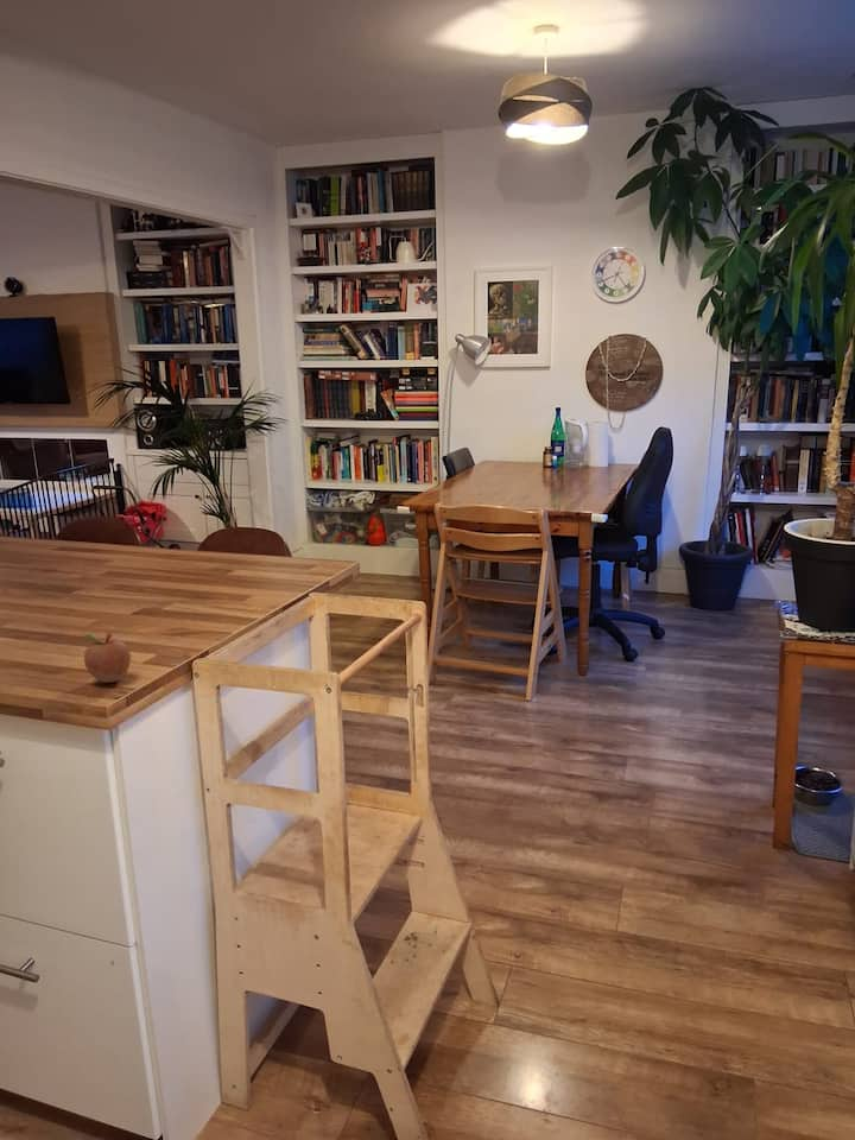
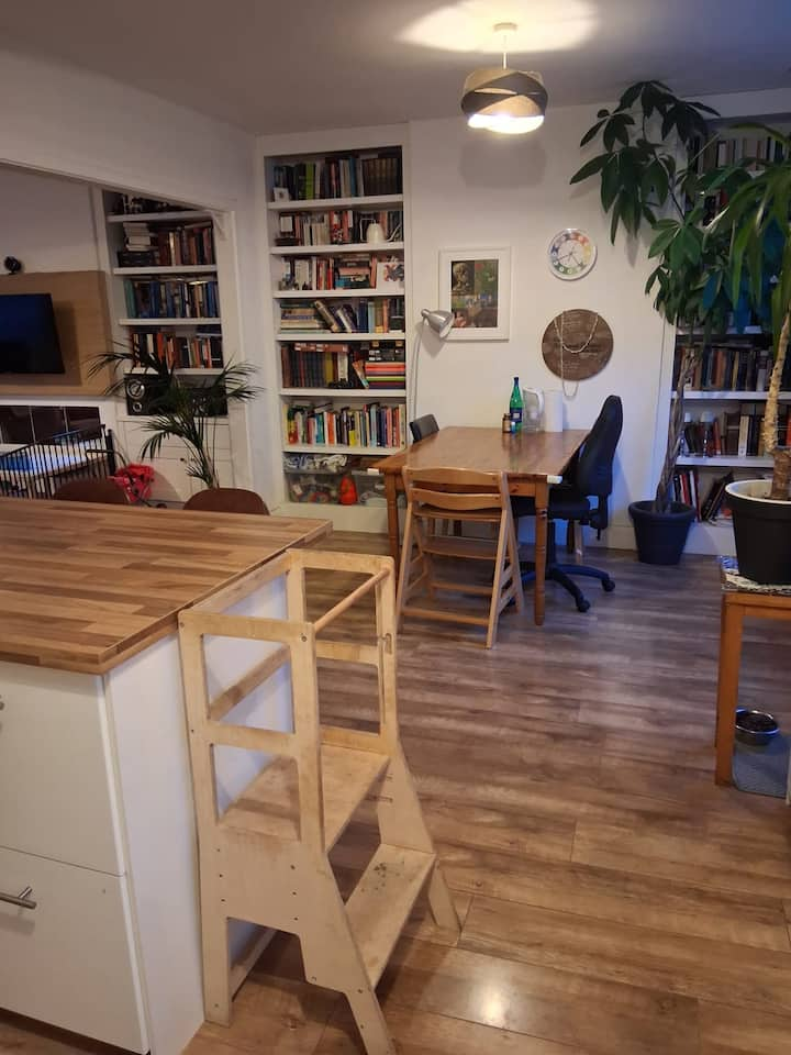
- fruit [82,632,132,684]
